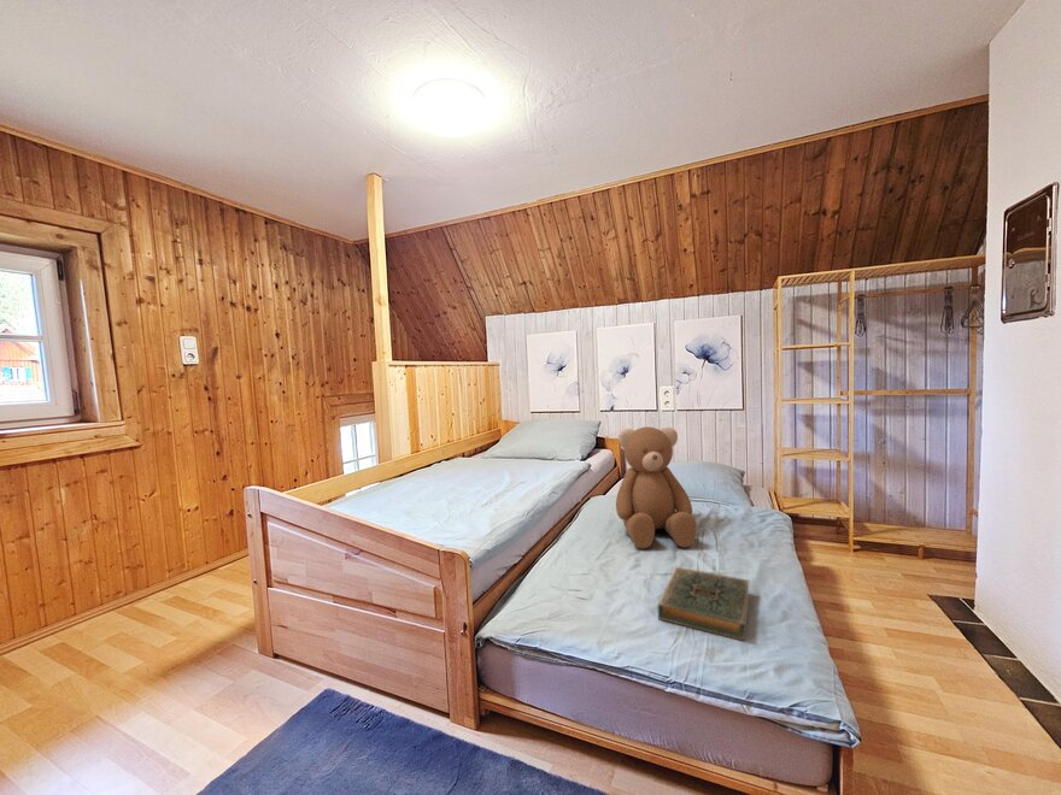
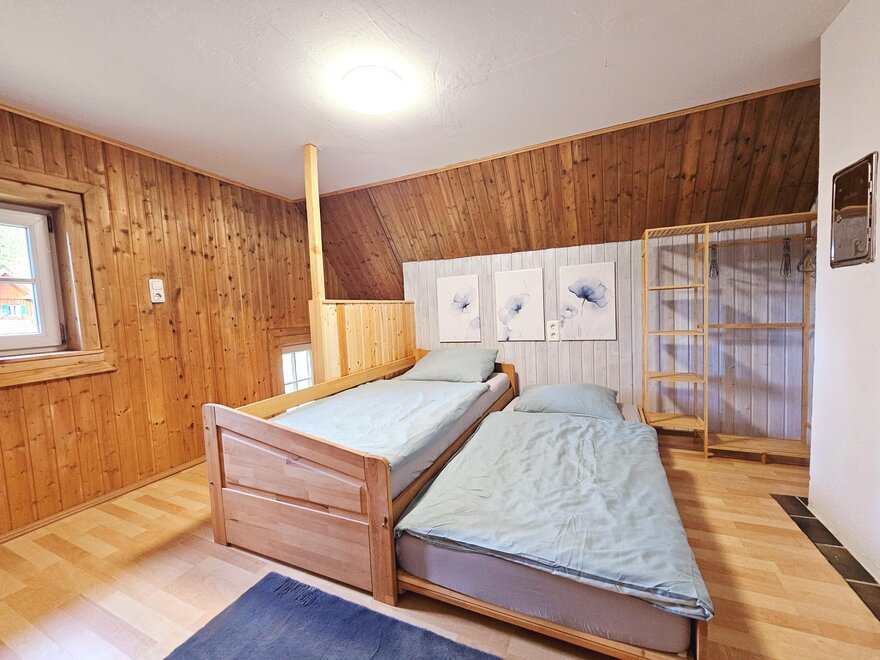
- teddy bear [615,426,698,549]
- hardback book [657,565,751,642]
